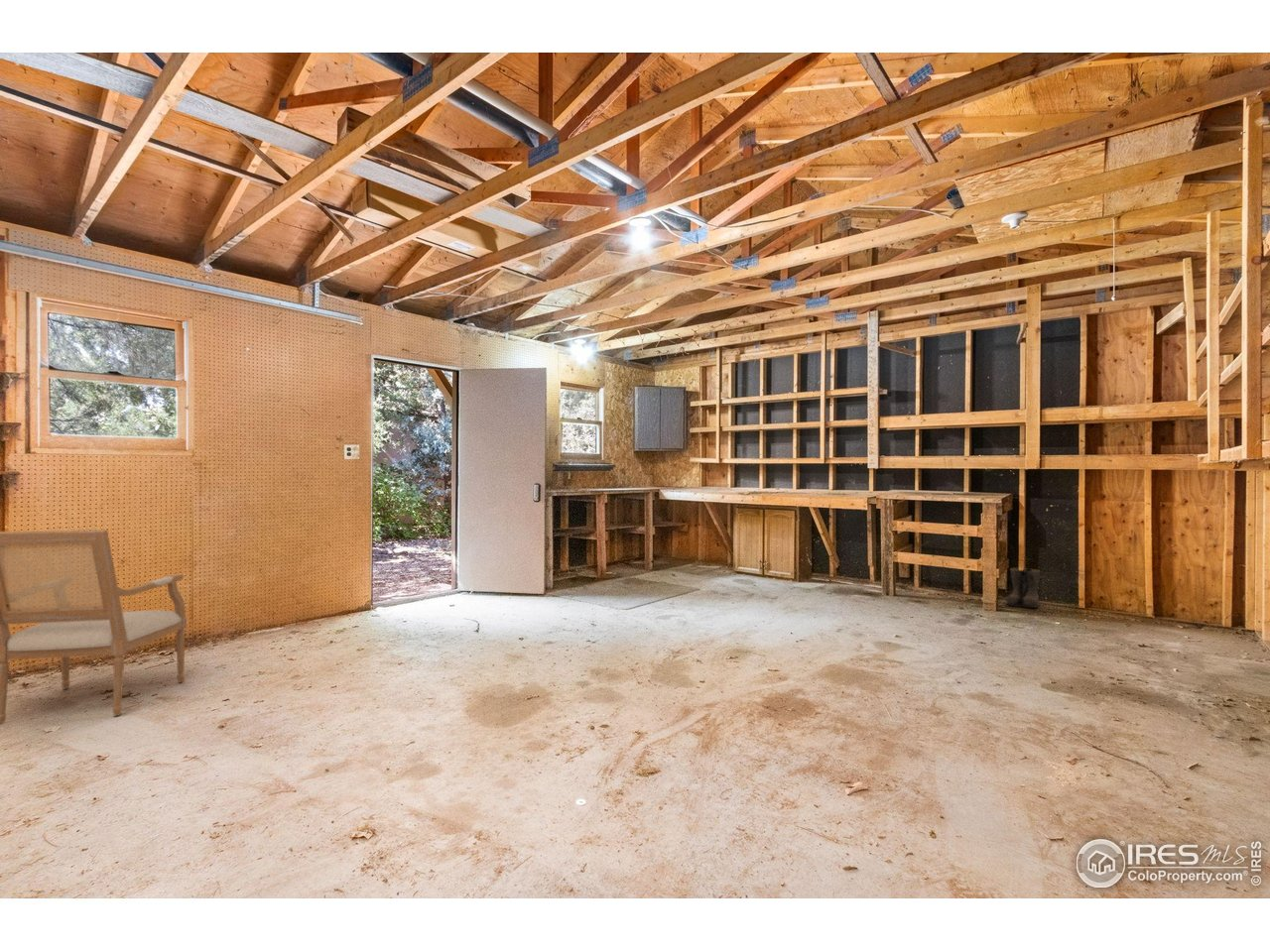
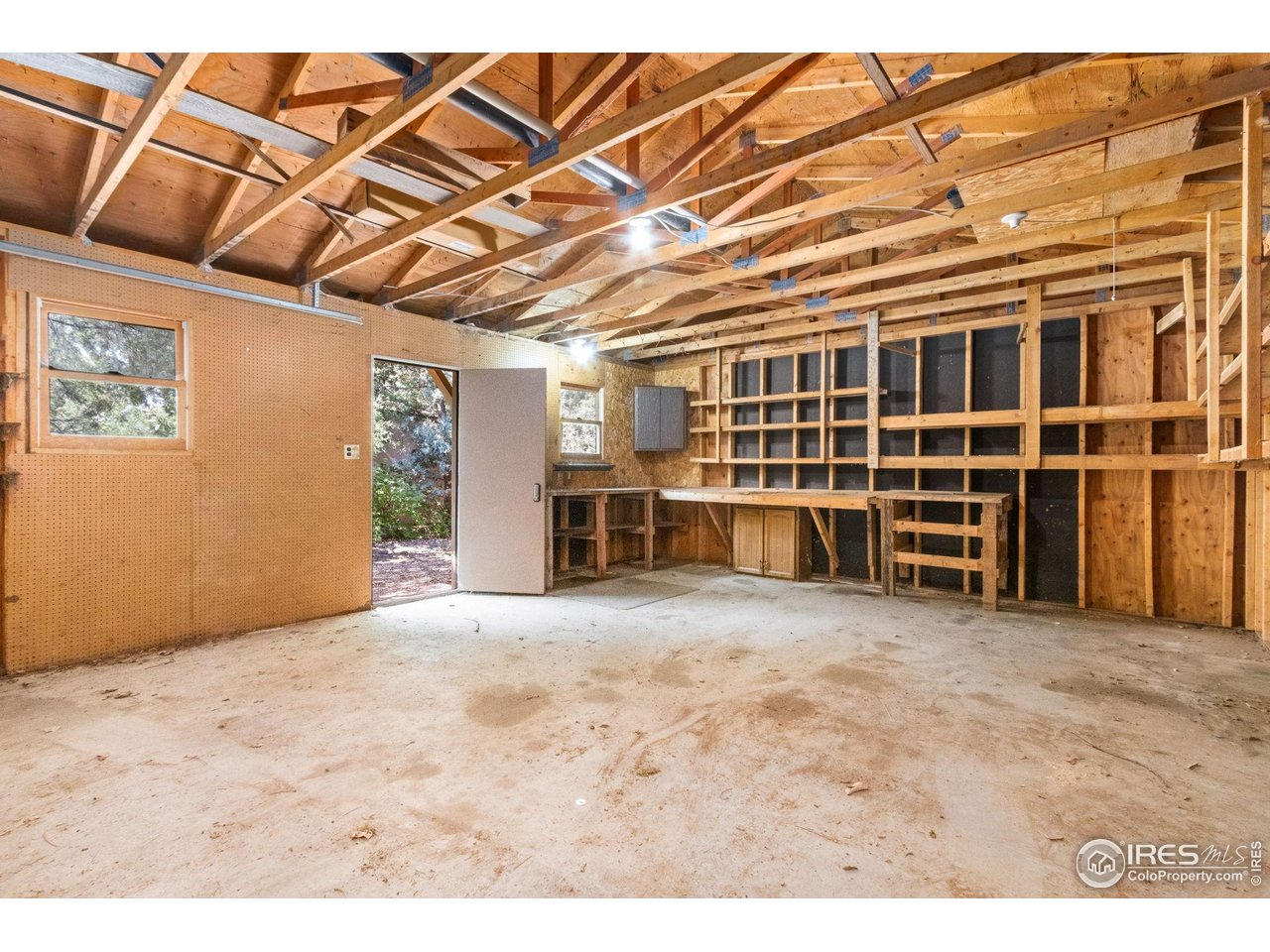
- boots [1005,567,1041,609]
- chair [0,529,188,725]
